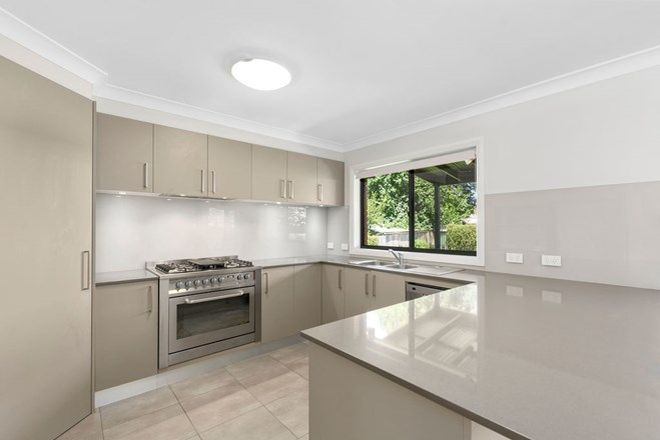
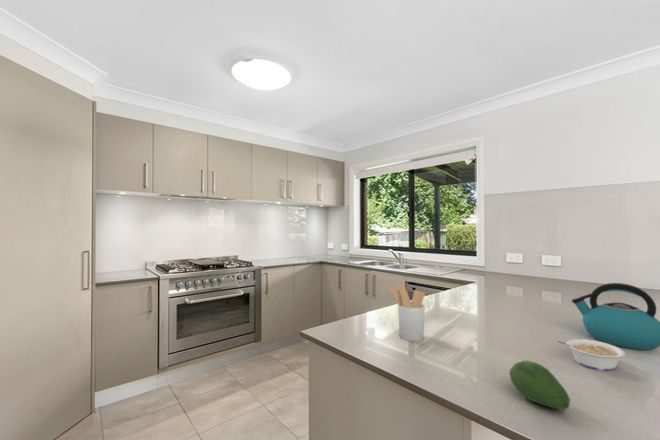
+ utensil holder [387,284,426,342]
+ kettle [571,282,660,351]
+ fruit [508,359,571,411]
+ legume [556,338,626,372]
